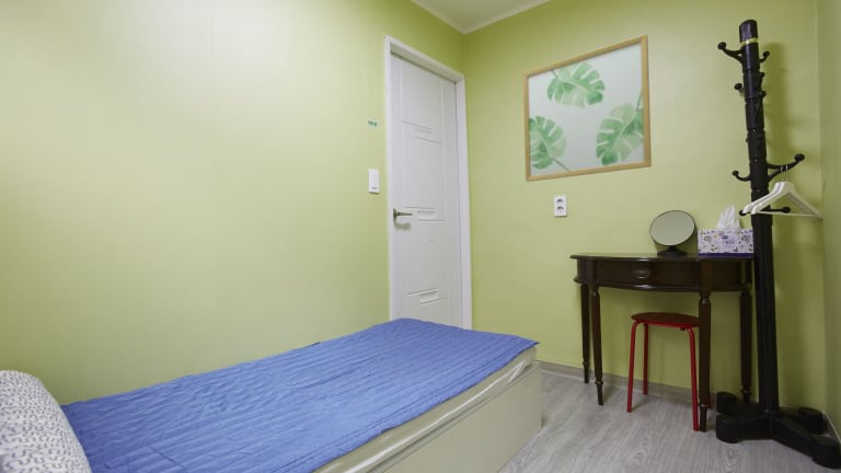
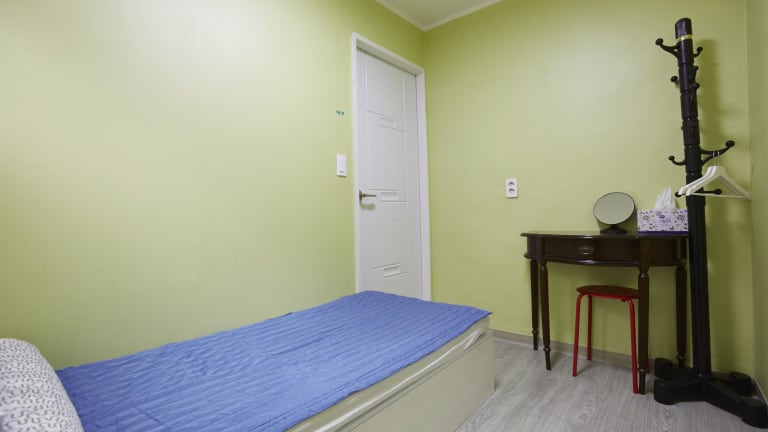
- wall art [522,33,653,183]
